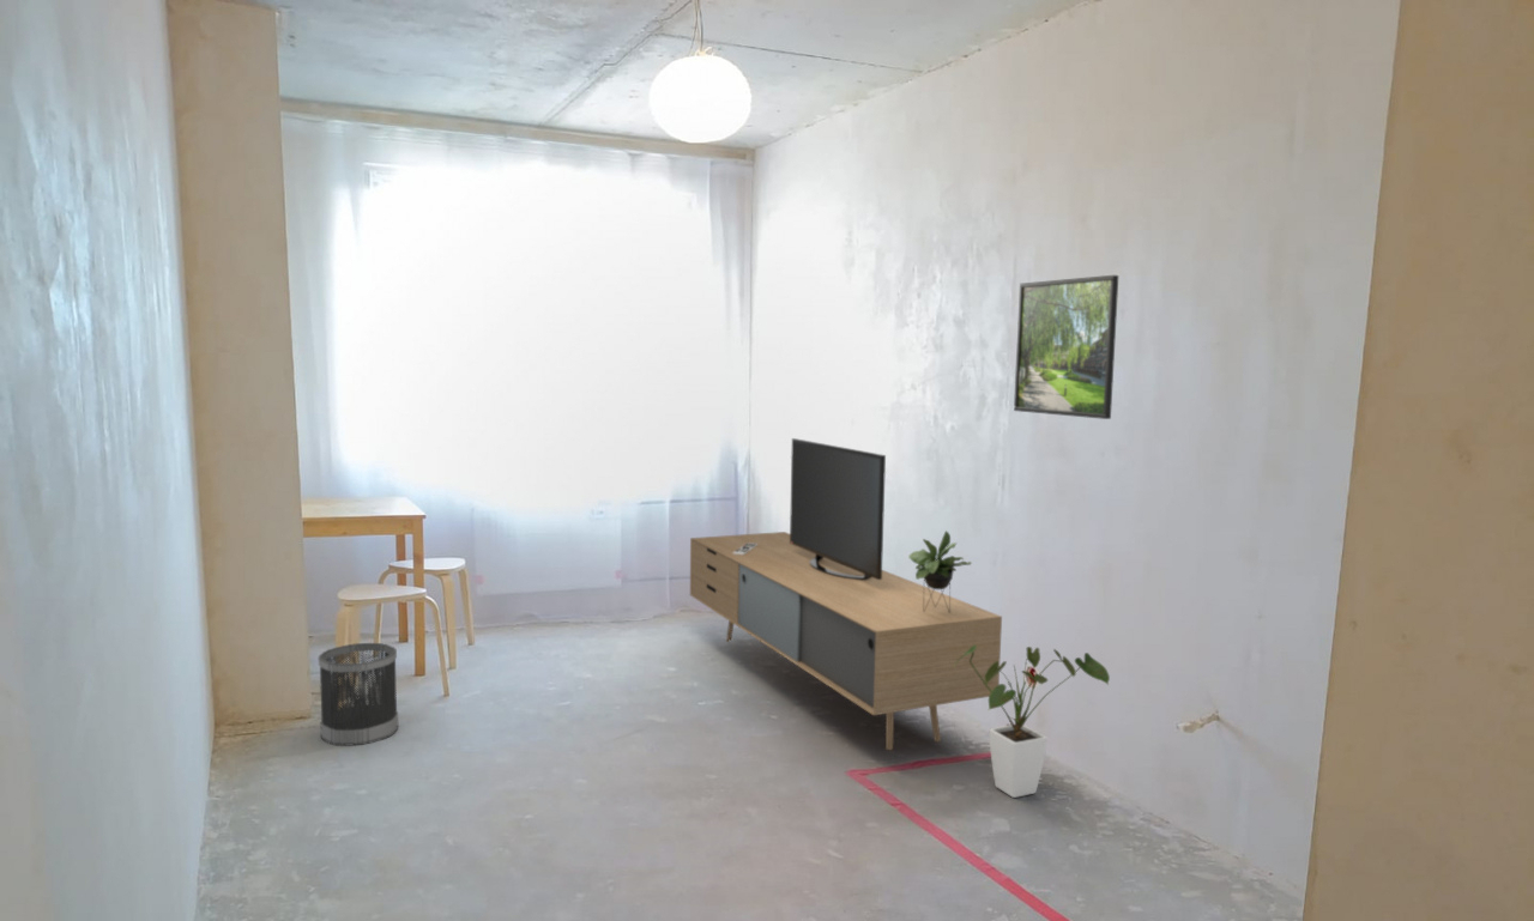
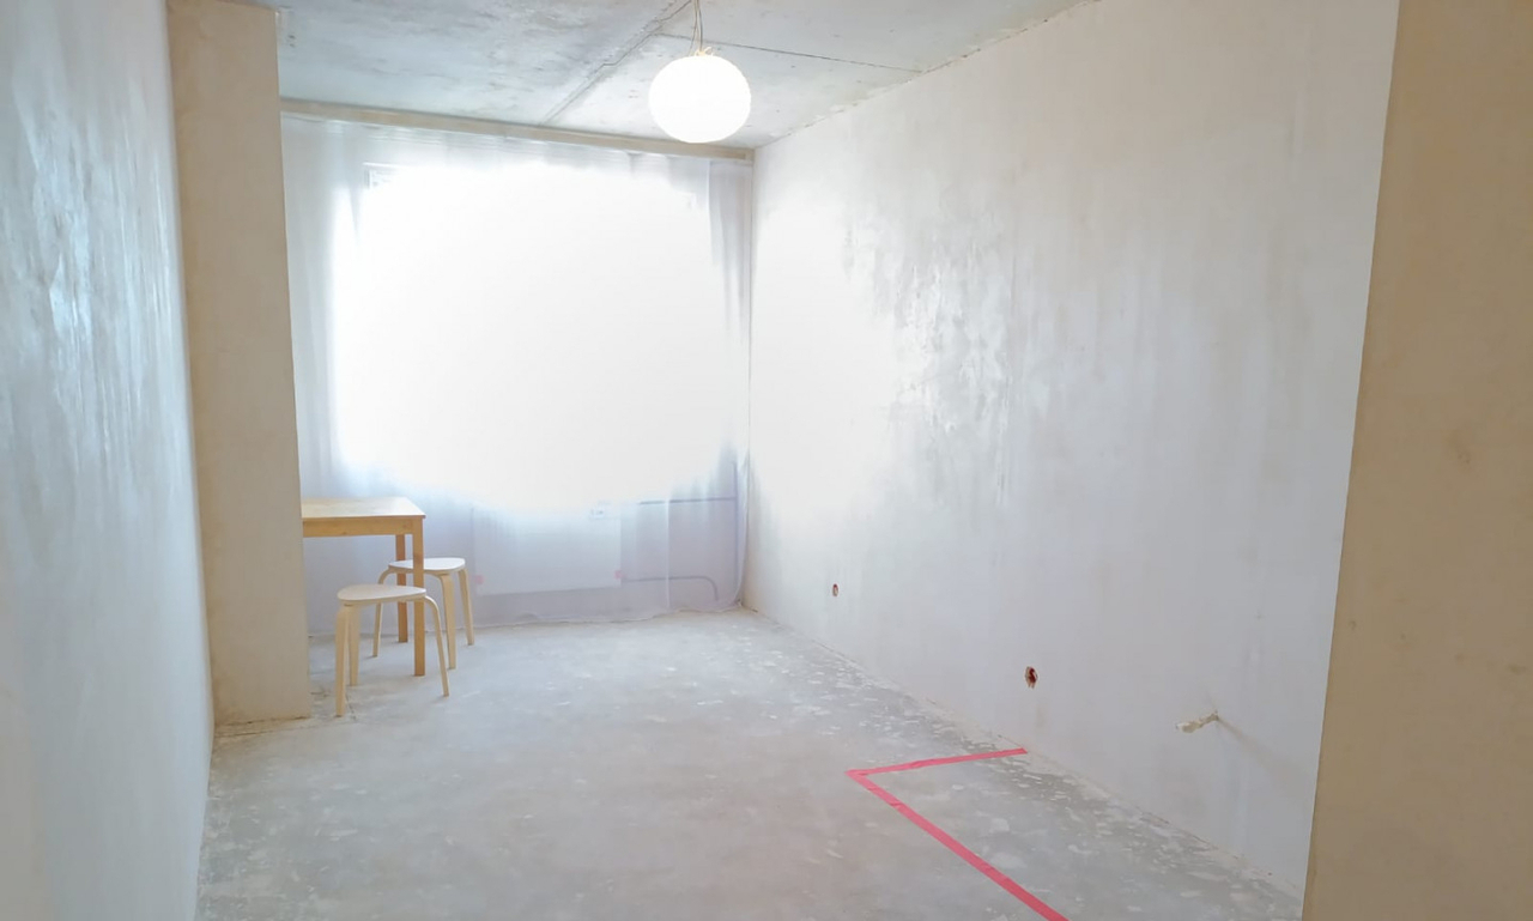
- house plant [954,646,1111,799]
- wastebasket [318,642,399,747]
- media console [689,437,1003,751]
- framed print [1013,274,1119,420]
